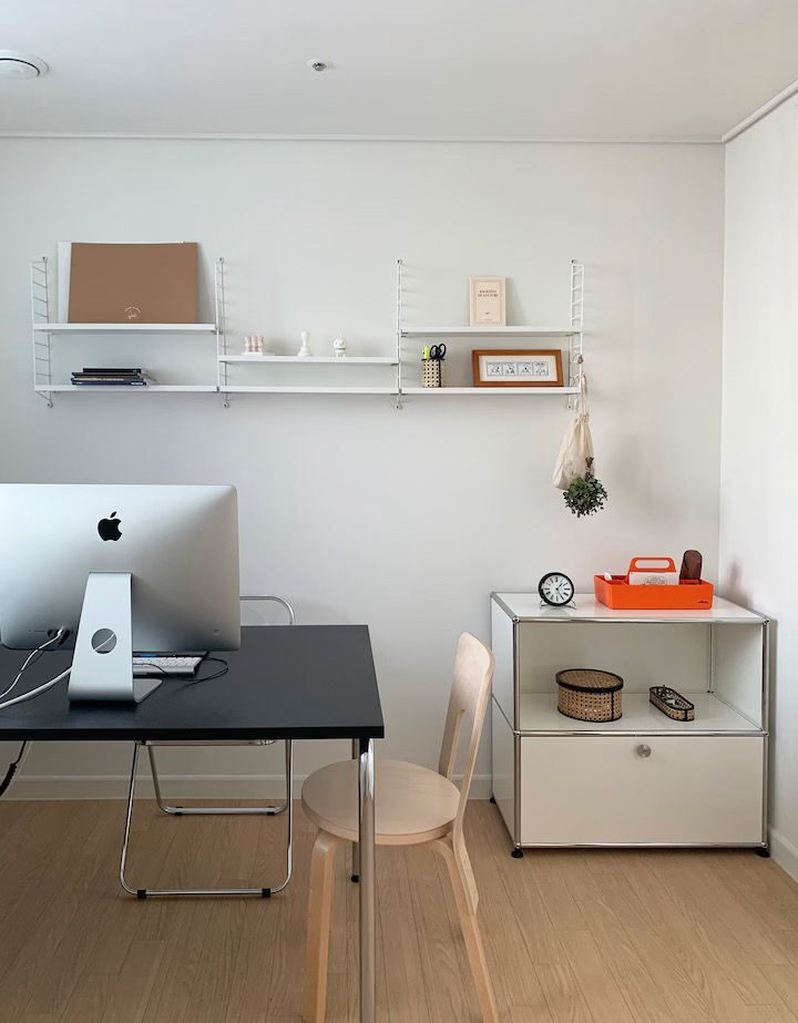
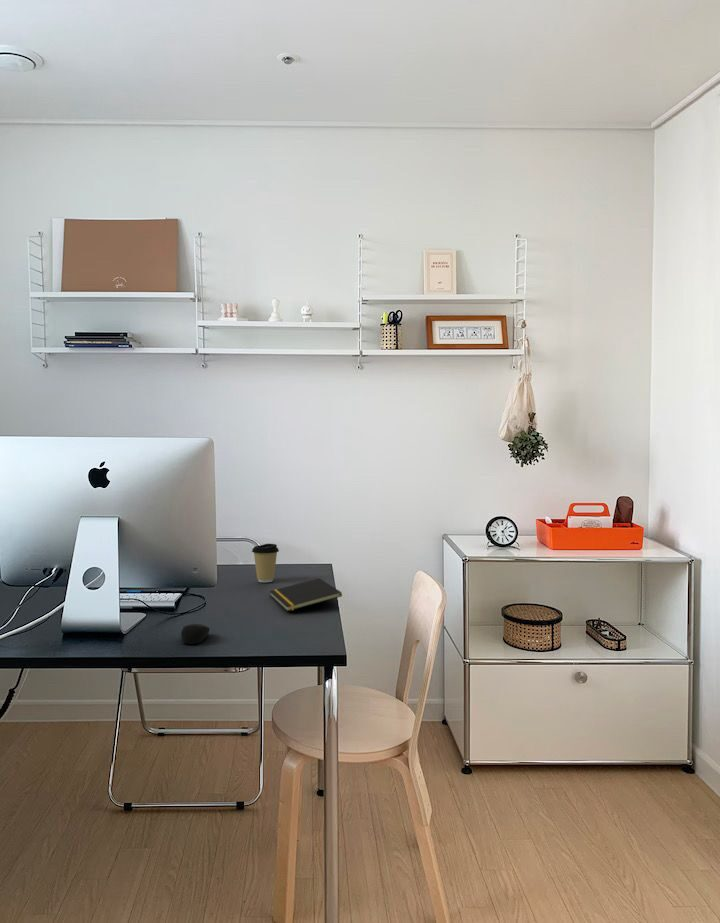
+ coffee cup [251,543,280,583]
+ computer mouse [180,623,211,645]
+ notepad [268,577,343,612]
